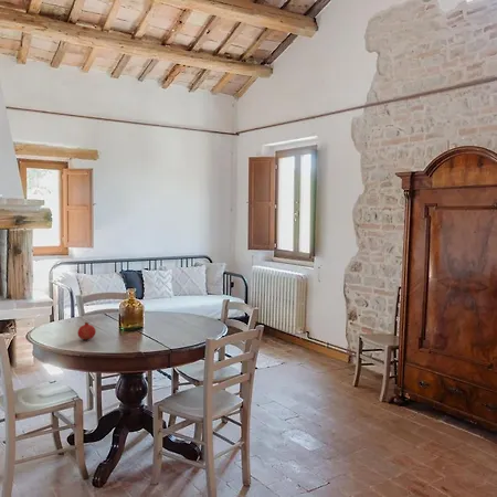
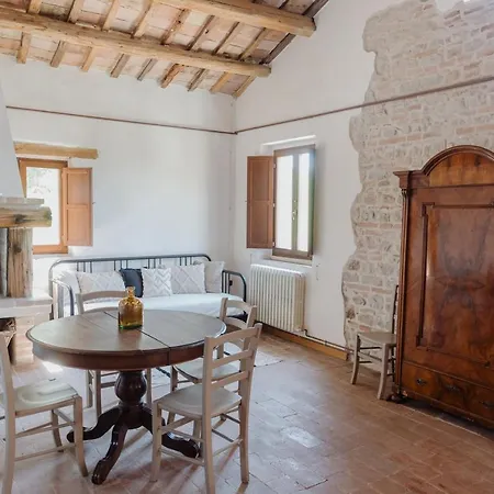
- fruit [76,321,97,341]
